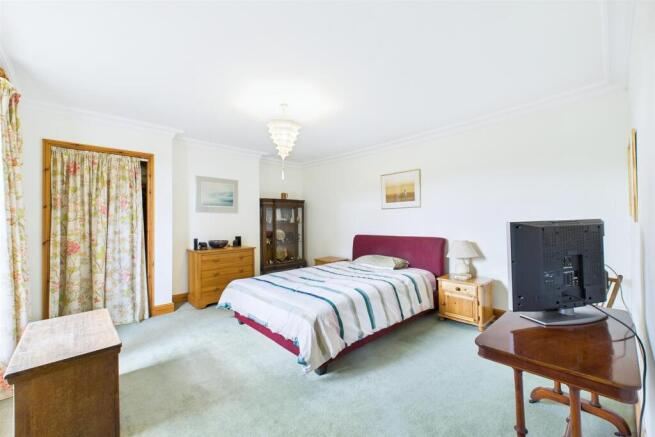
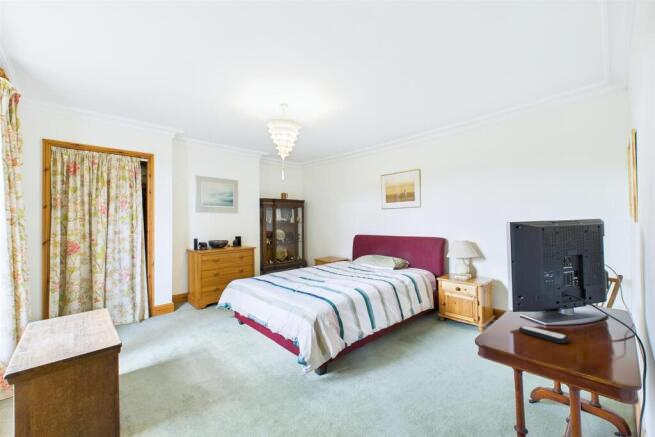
+ remote control [518,325,569,344]
